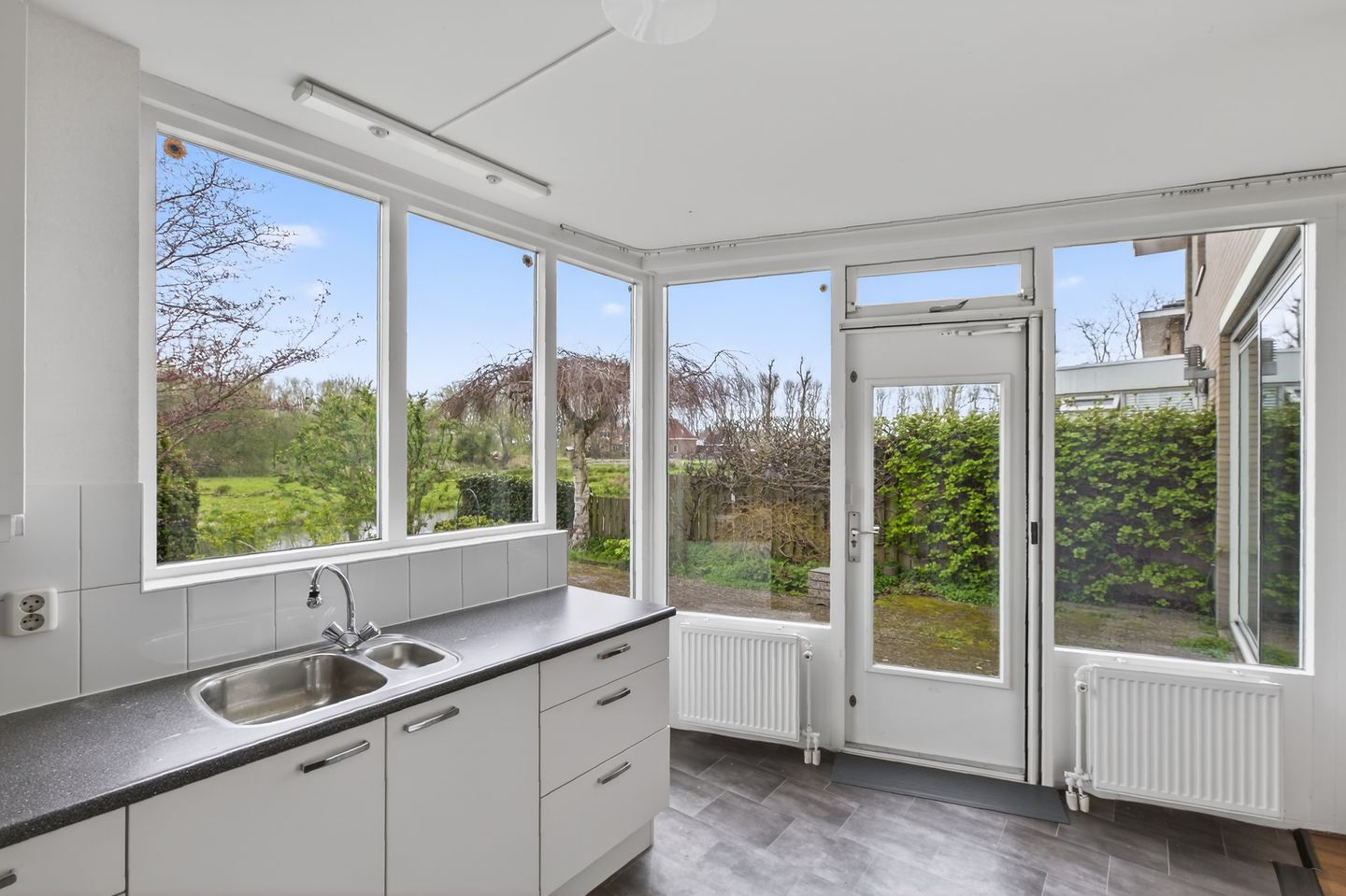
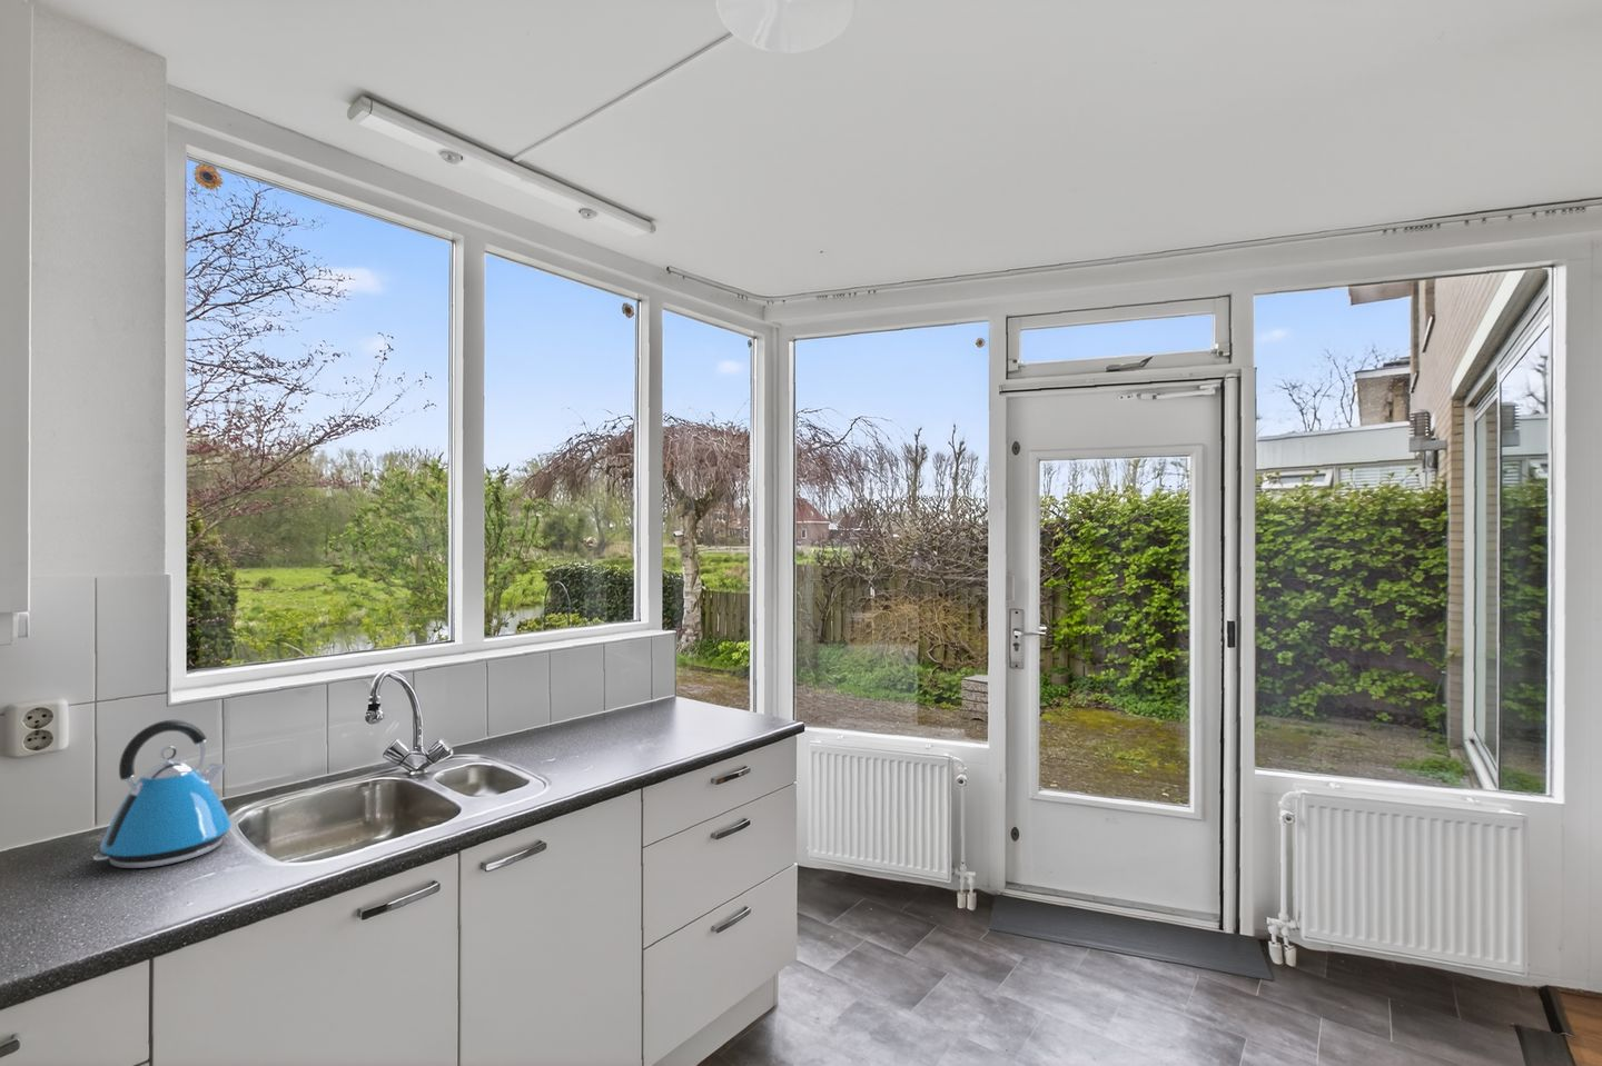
+ kettle [93,719,232,870]
